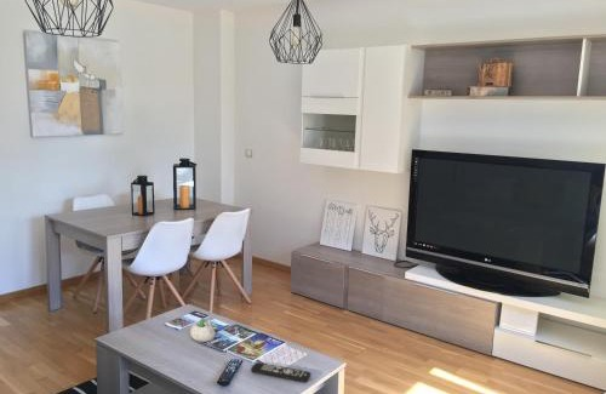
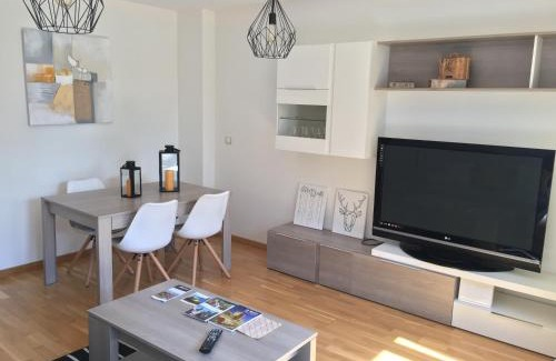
- remote control [250,361,311,383]
- succulent planter [189,316,217,343]
